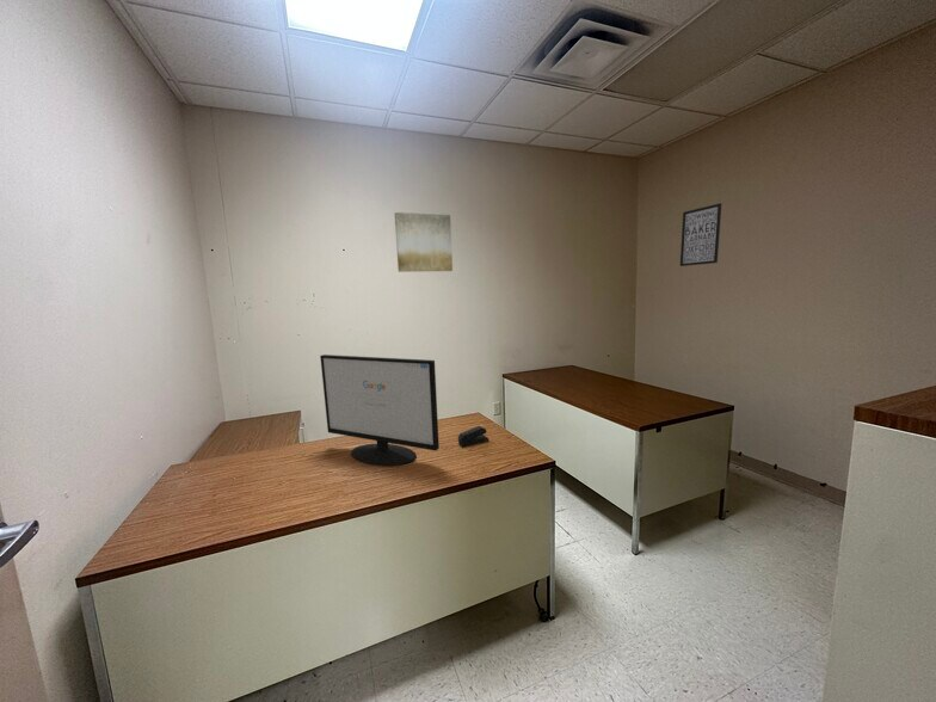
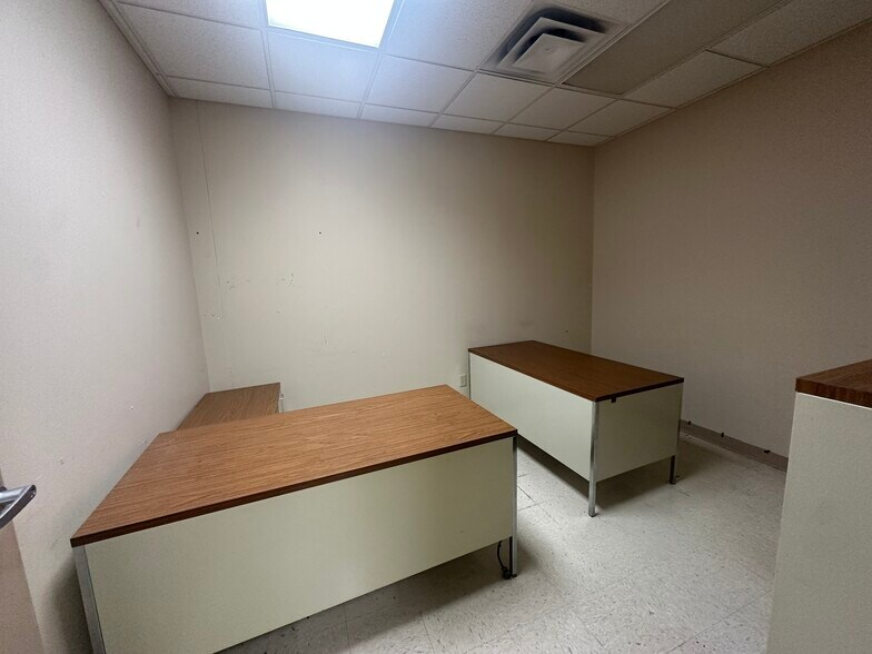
- computer monitor [319,353,441,467]
- wall art [679,202,722,267]
- stapler [456,425,489,448]
- wall art [394,211,454,273]
